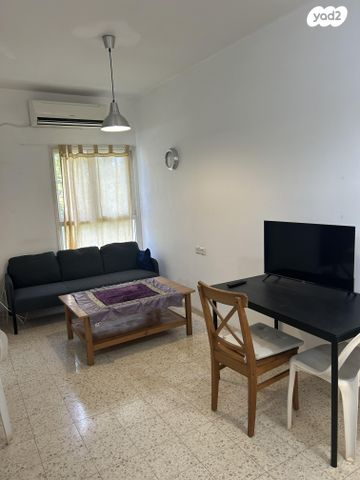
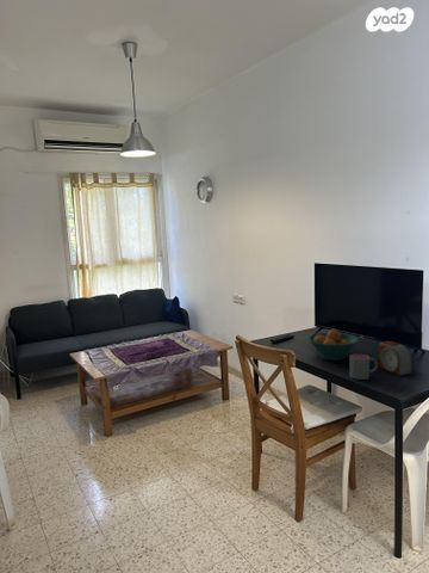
+ fruit bowl [306,328,360,362]
+ alarm clock [378,340,412,376]
+ mug [349,353,379,381]
